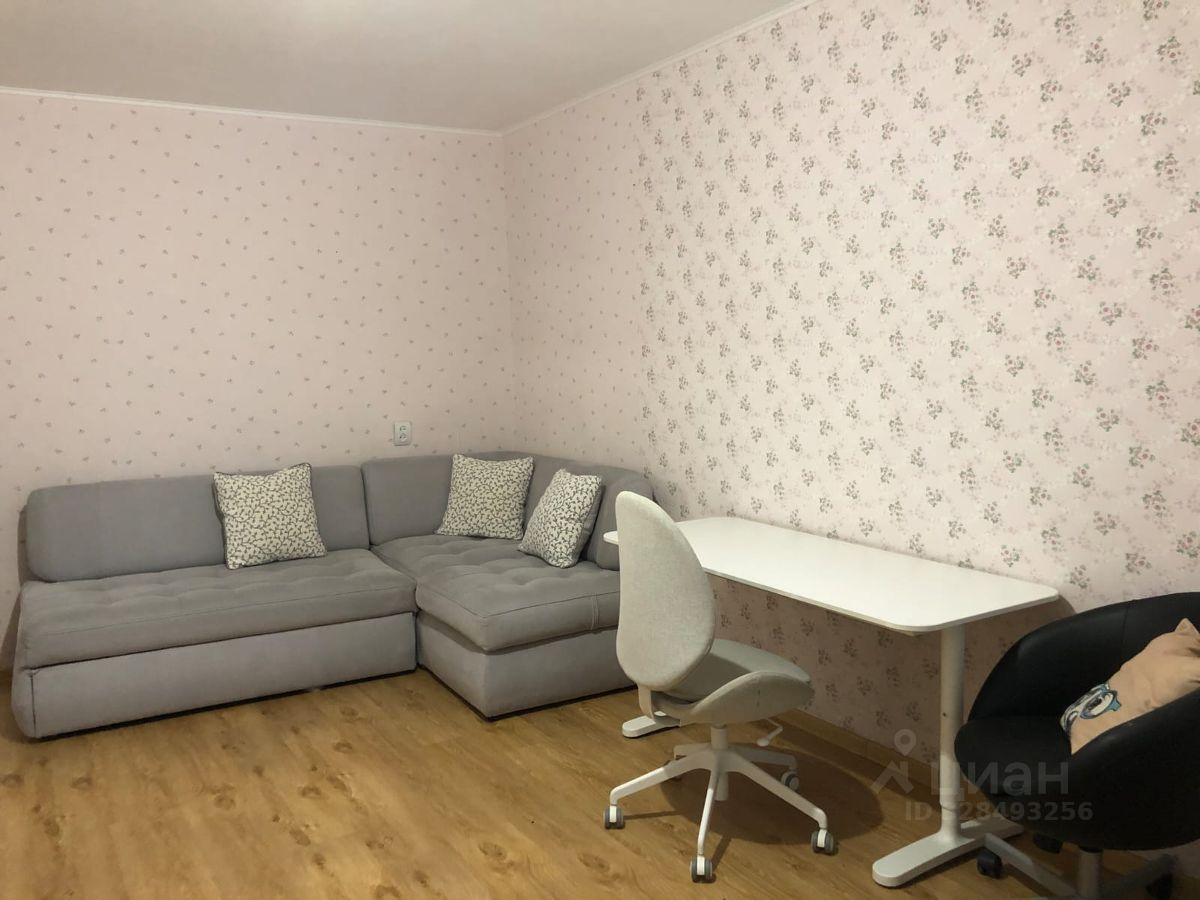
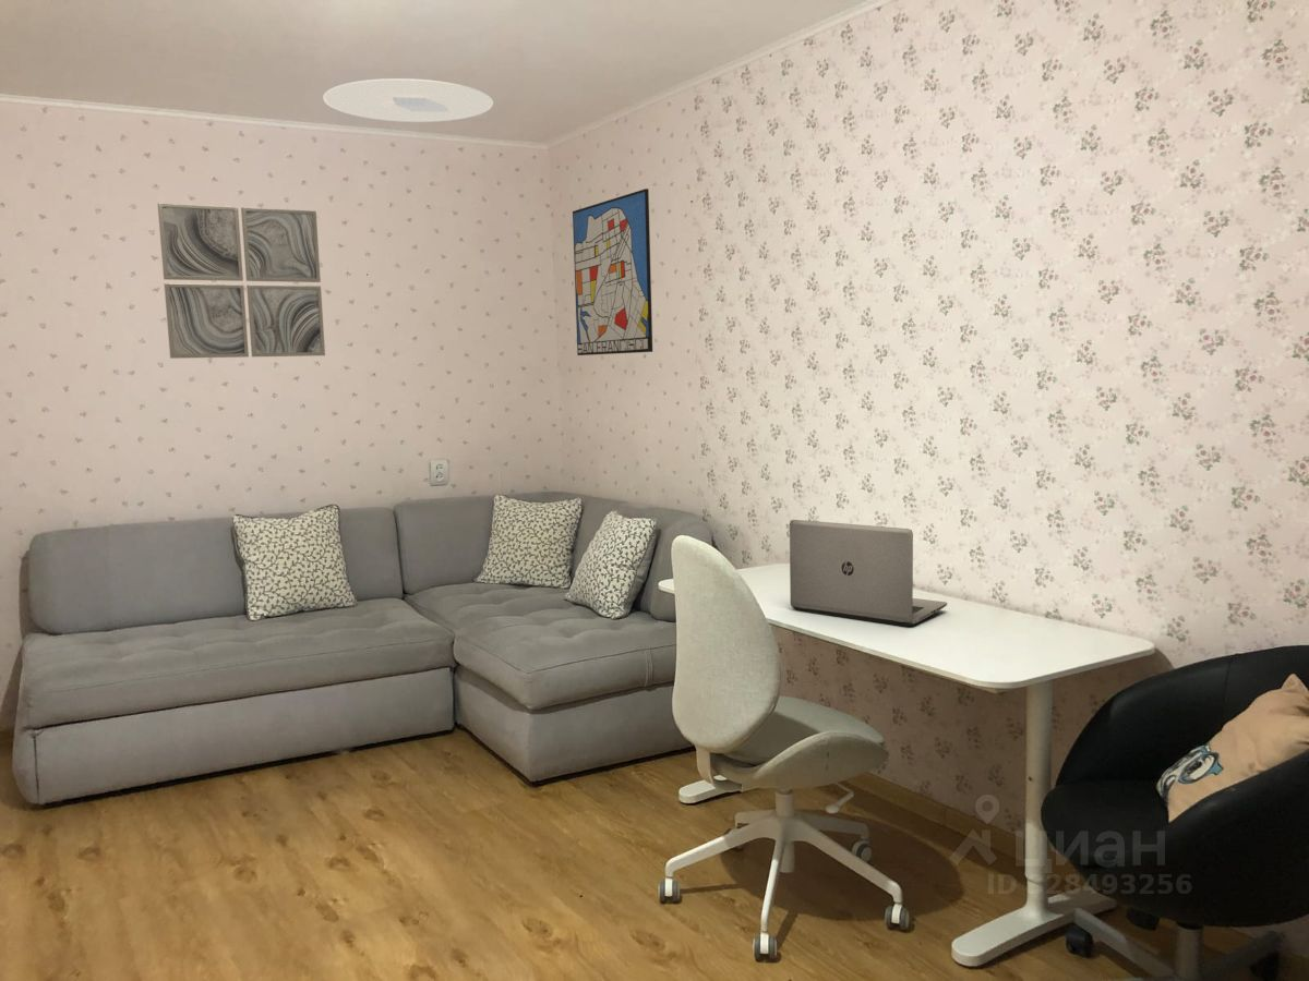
+ ceiling light [322,77,494,123]
+ wall art [572,187,653,356]
+ wall art [157,202,326,360]
+ laptop [789,519,948,628]
